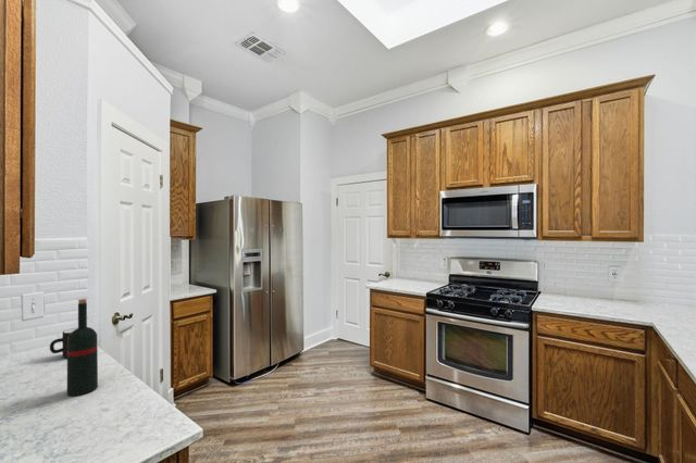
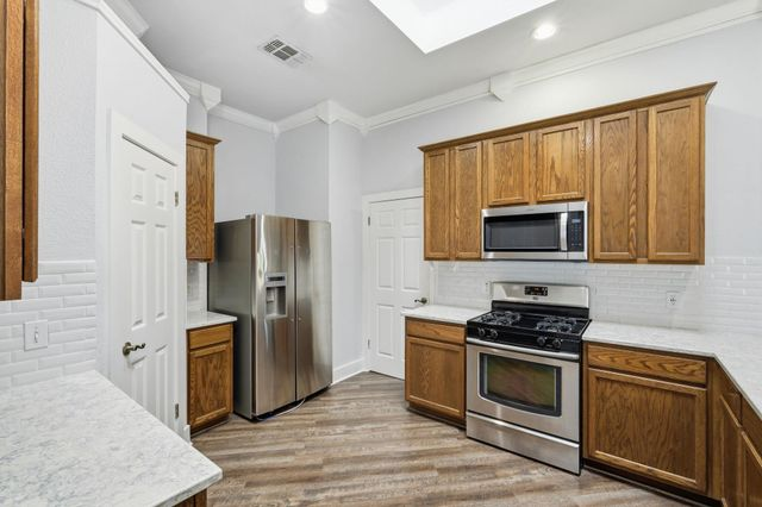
- mug [49,327,78,359]
- wine bottle [66,298,99,398]
